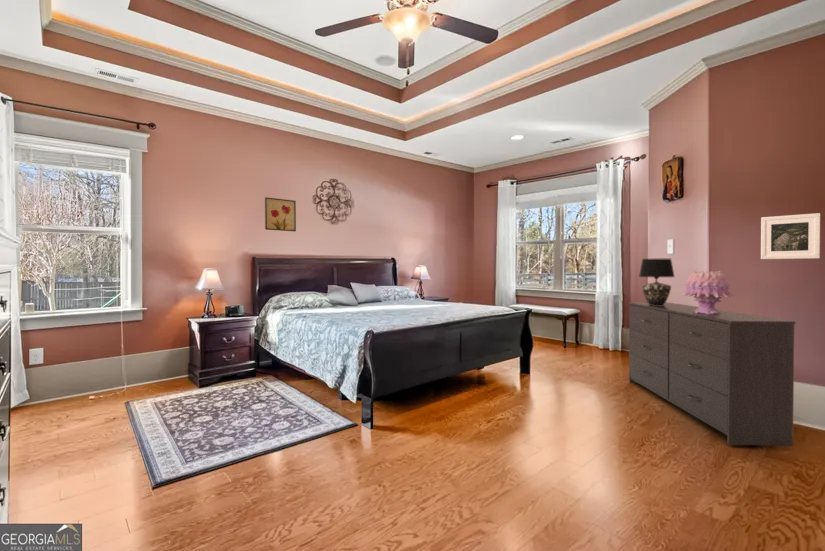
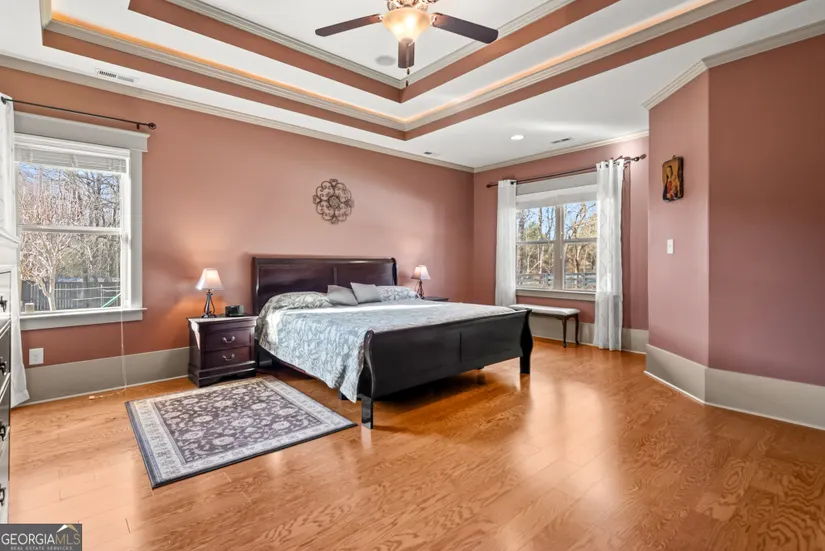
- table lamp [638,258,676,306]
- decorative vase [680,270,736,314]
- dresser [628,301,796,447]
- wall art [264,196,297,232]
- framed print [760,212,821,260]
